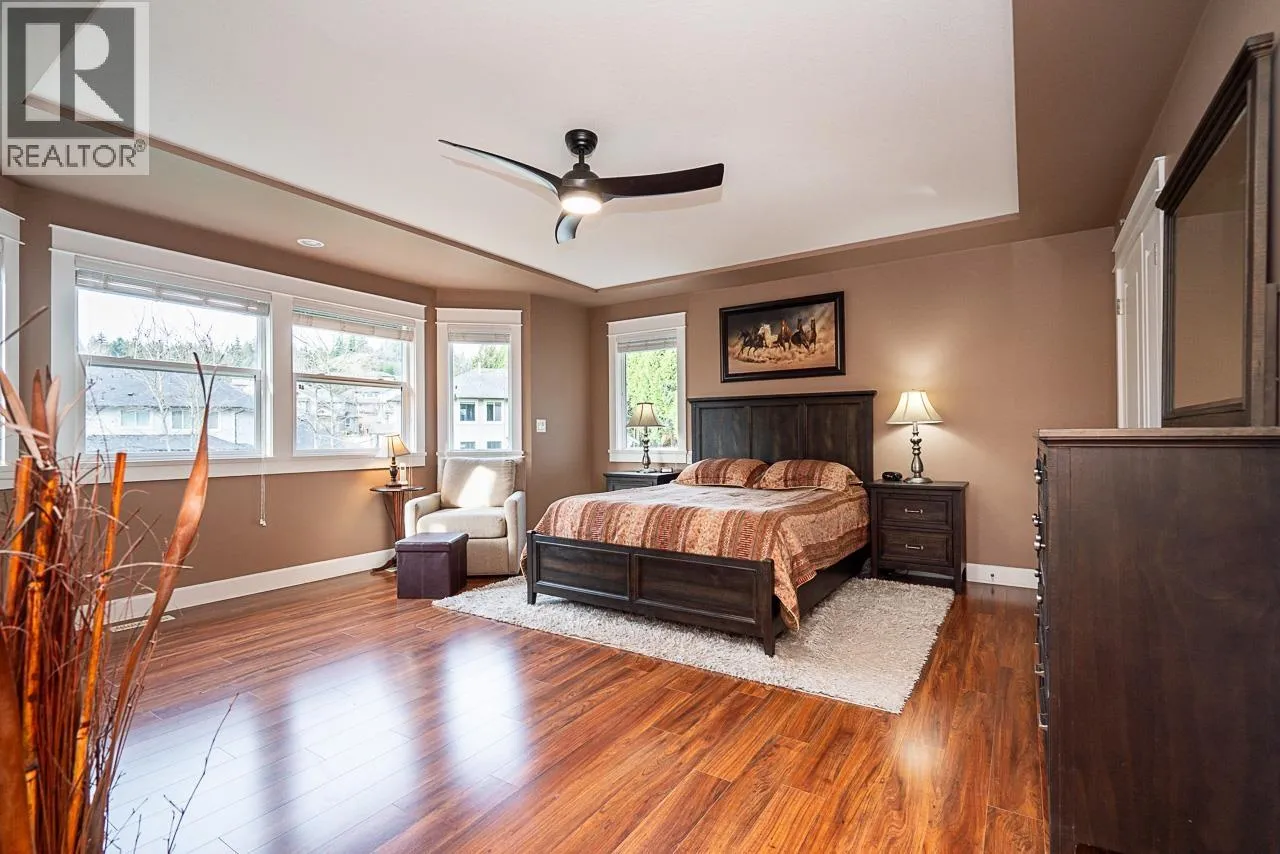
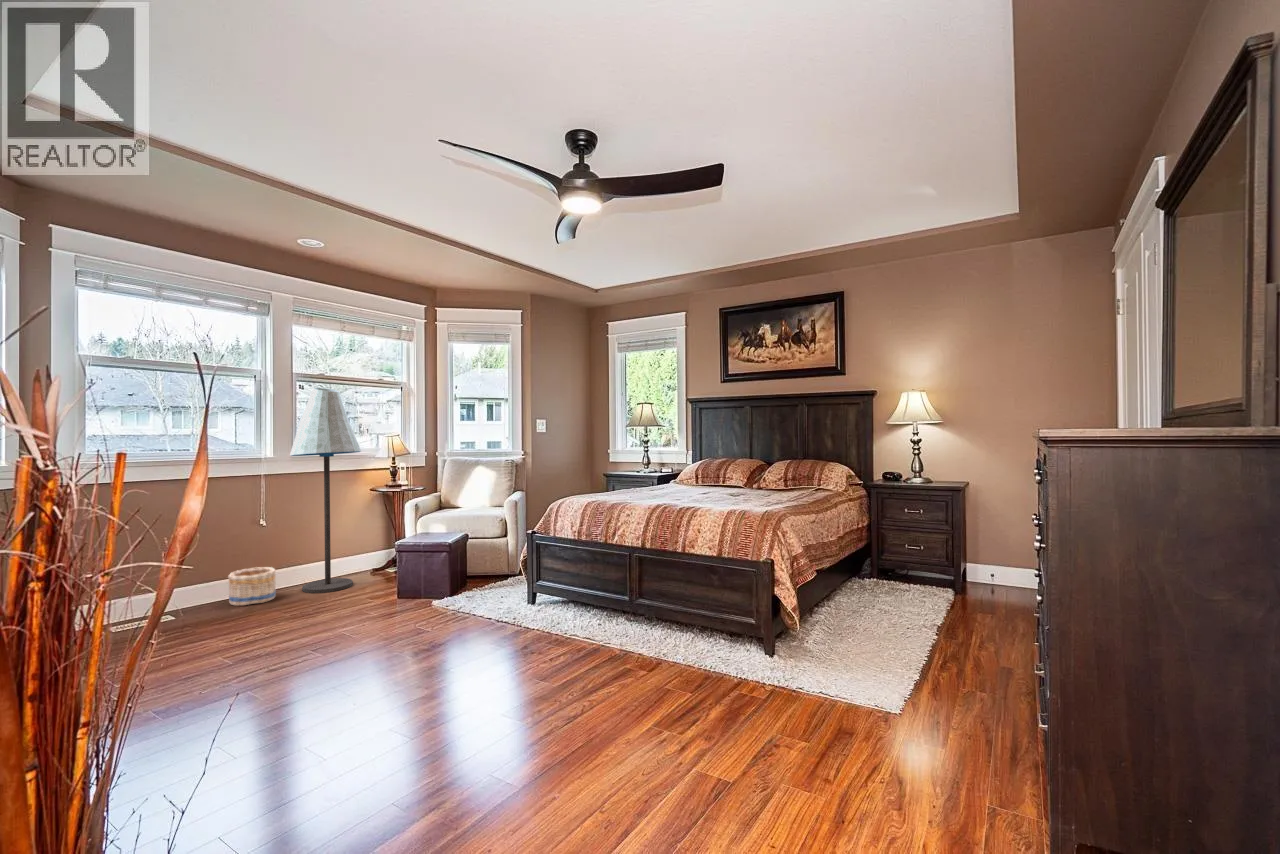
+ basket [227,566,277,607]
+ floor lamp [289,387,362,594]
